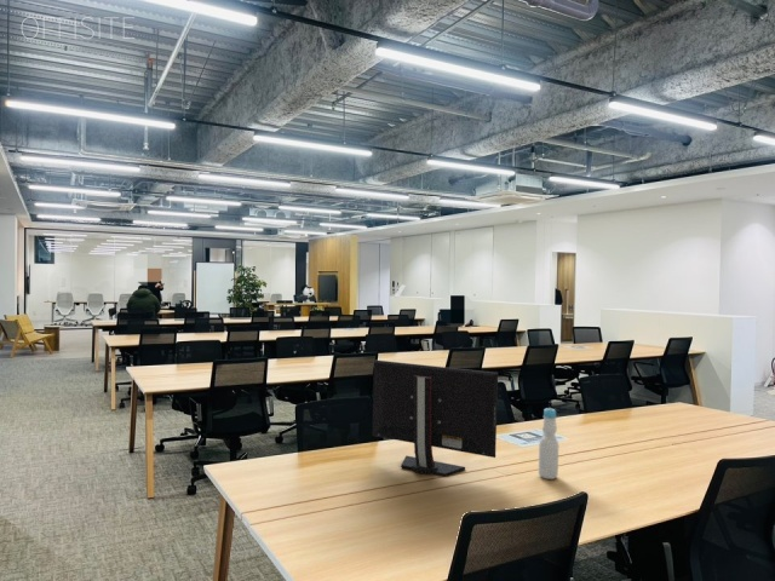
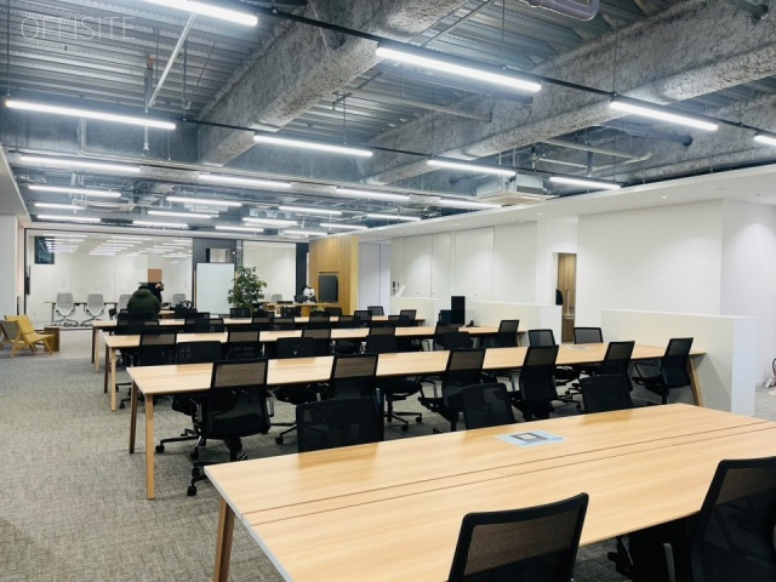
- computer monitor [371,358,499,477]
- bottle [538,407,559,481]
